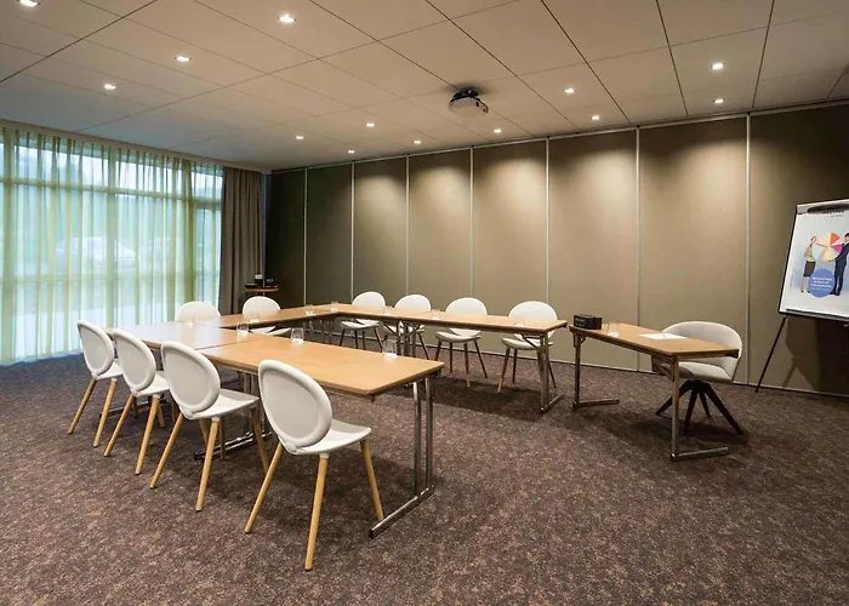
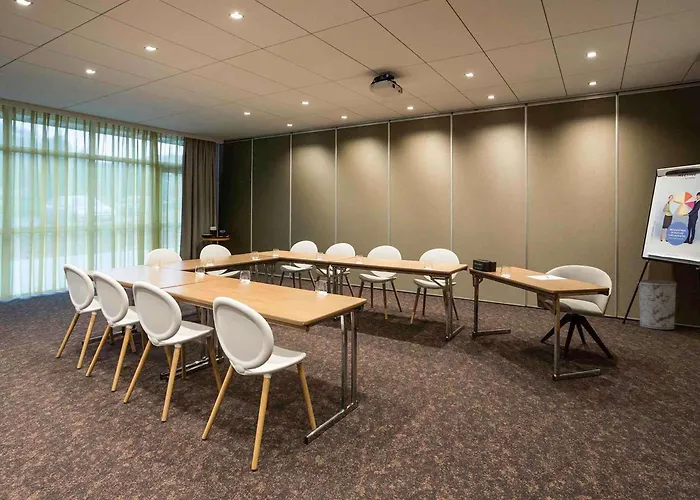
+ trash can [637,278,678,330]
